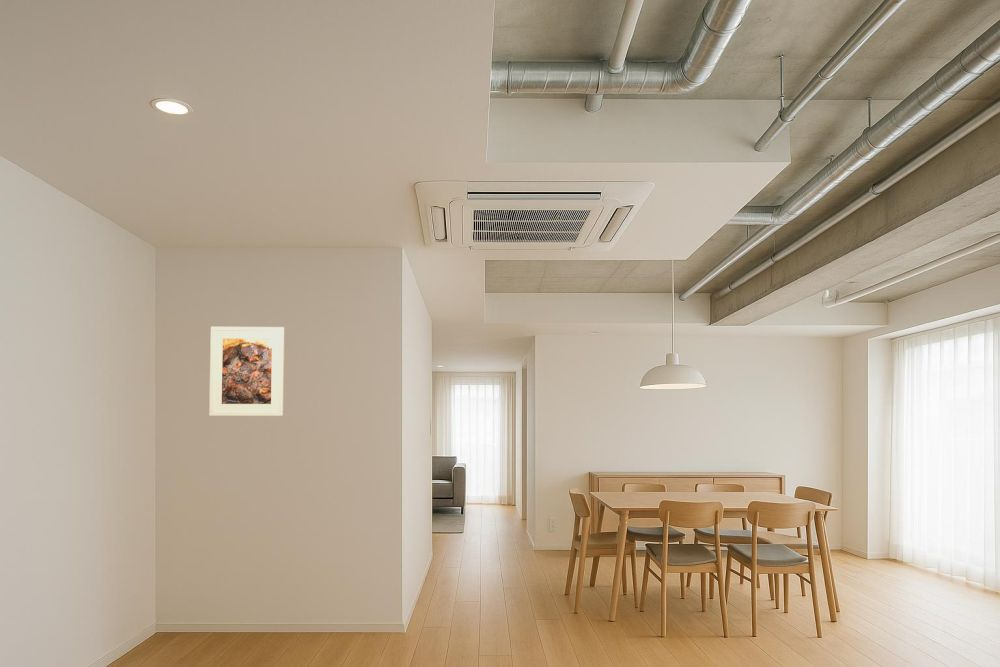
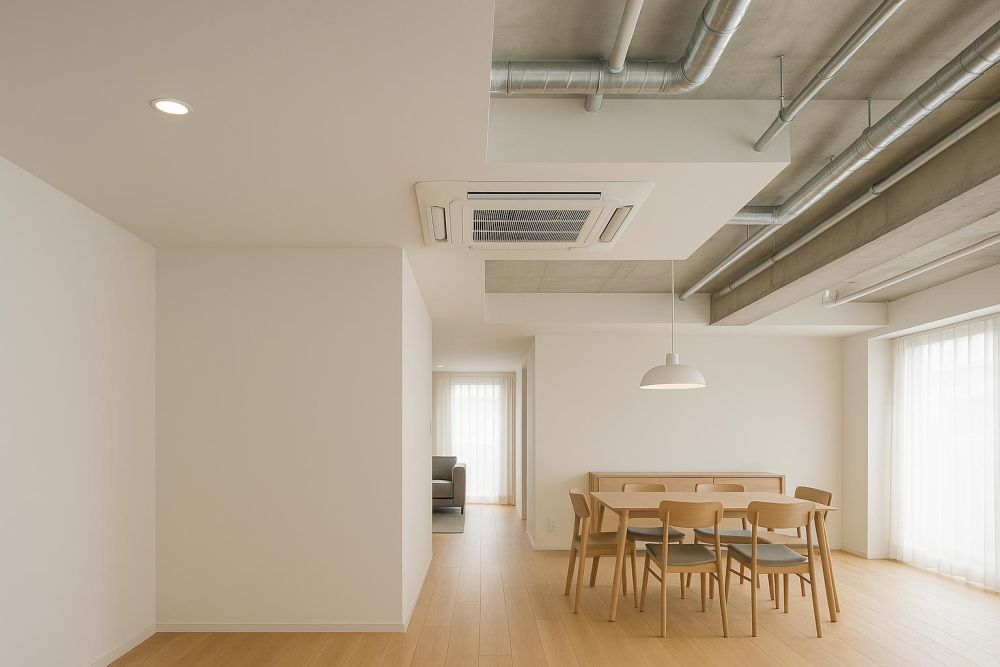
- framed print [208,326,286,417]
